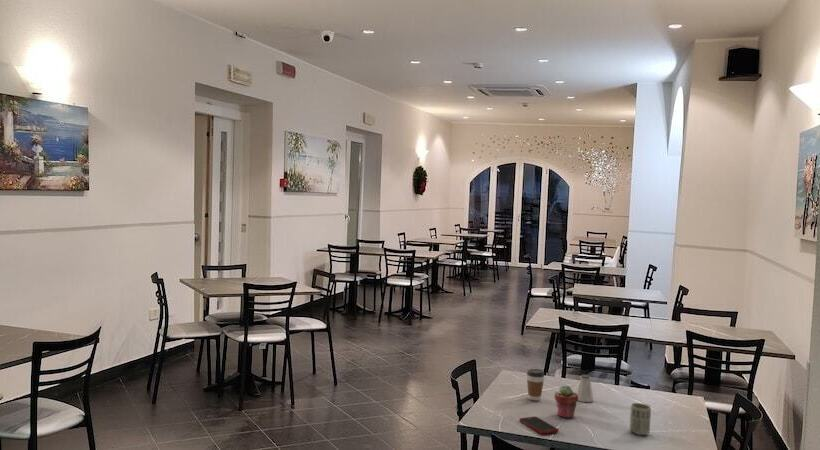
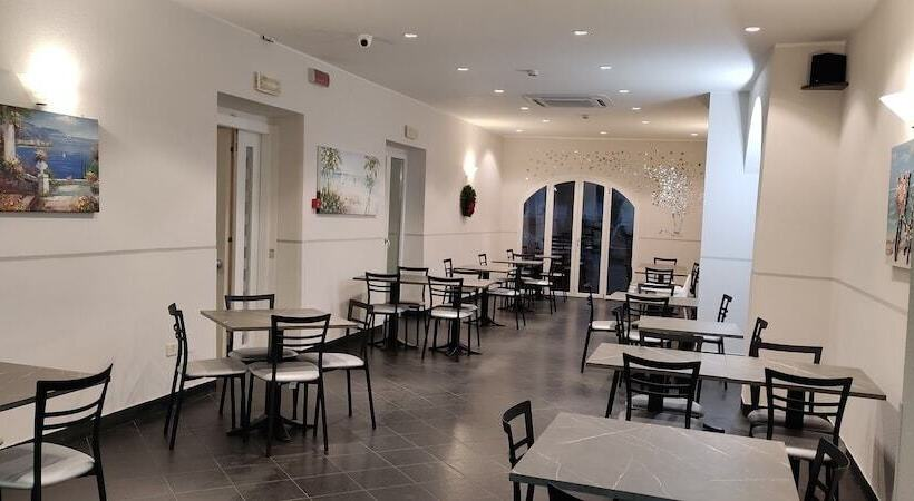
- saltshaker [576,374,594,403]
- cell phone [519,416,559,435]
- coffee cup [526,368,546,402]
- potted succulent [553,384,579,419]
- cup [629,402,652,436]
